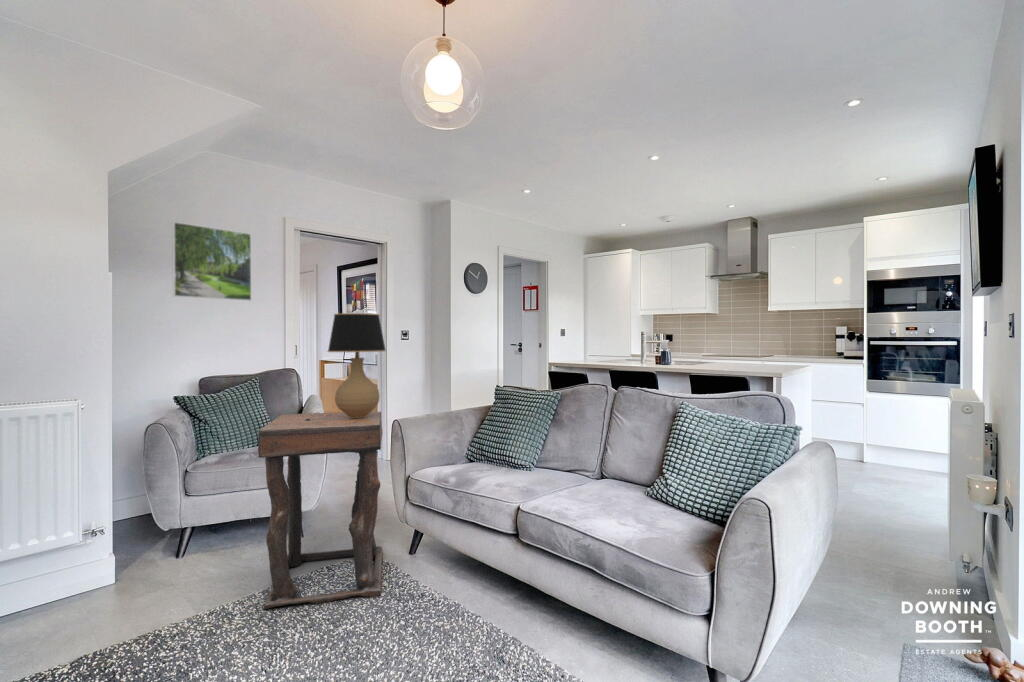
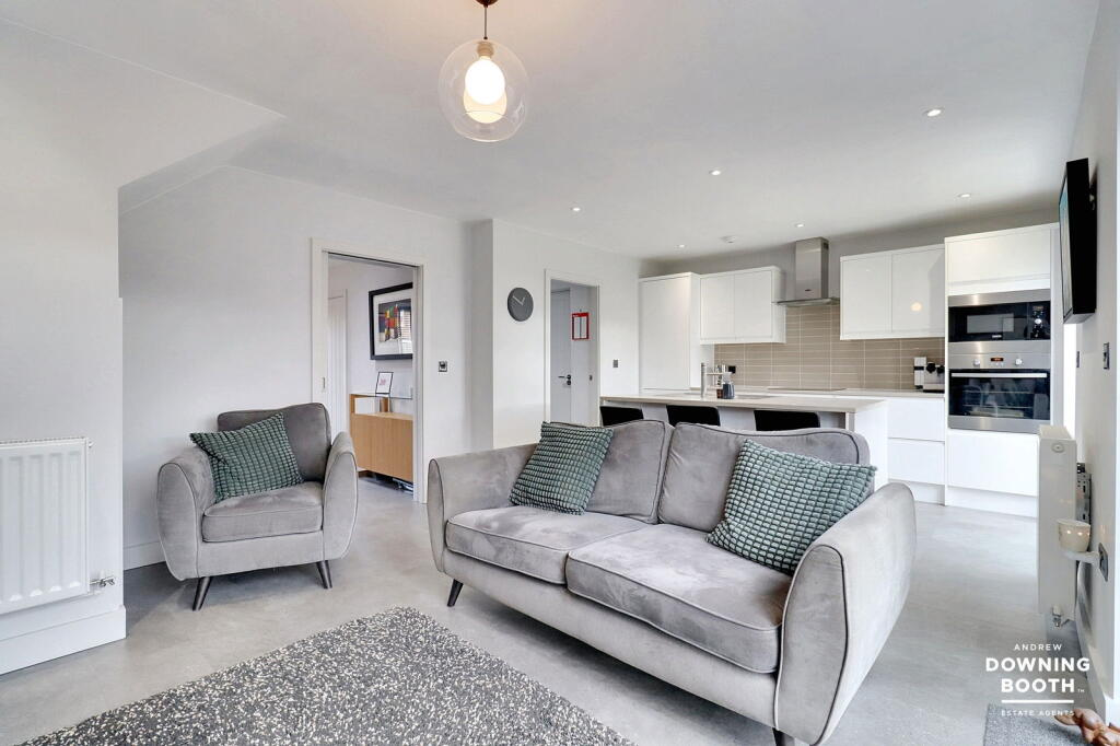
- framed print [171,221,252,302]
- table lamp [305,312,387,421]
- side table [257,410,384,611]
